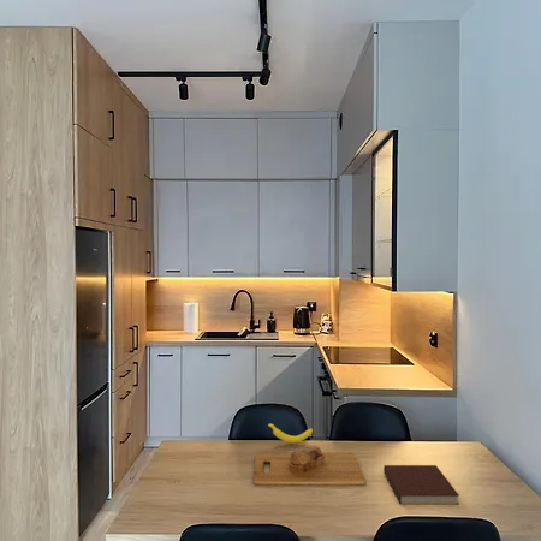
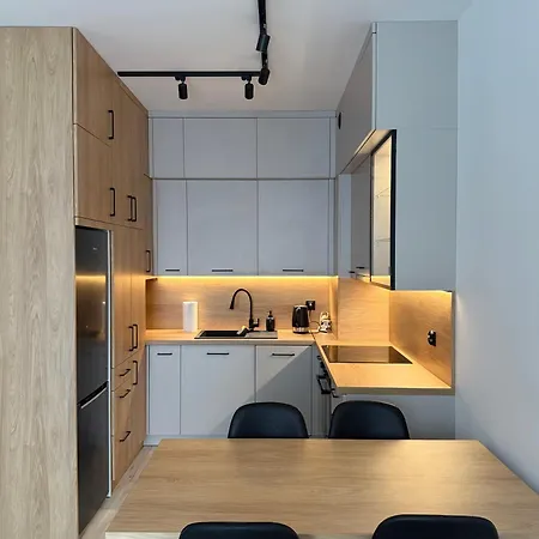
- notebook [382,464,460,506]
- banana [267,423,314,445]
- cutting board [252,445,367,487]
